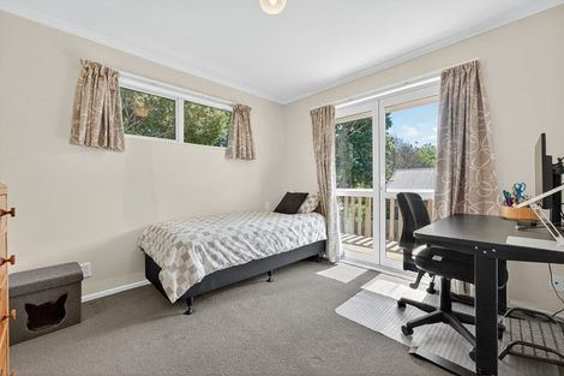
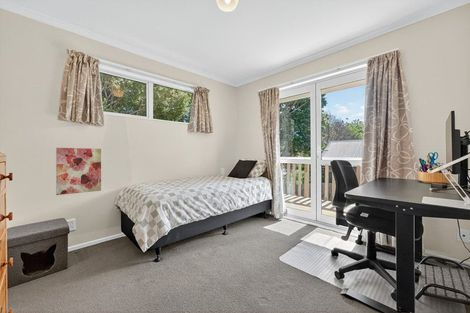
+ wall art [55,147,102,196]
